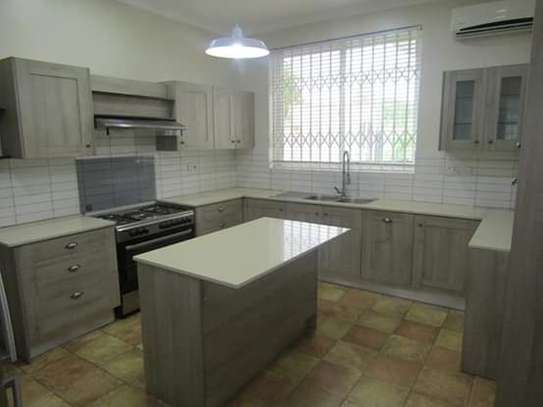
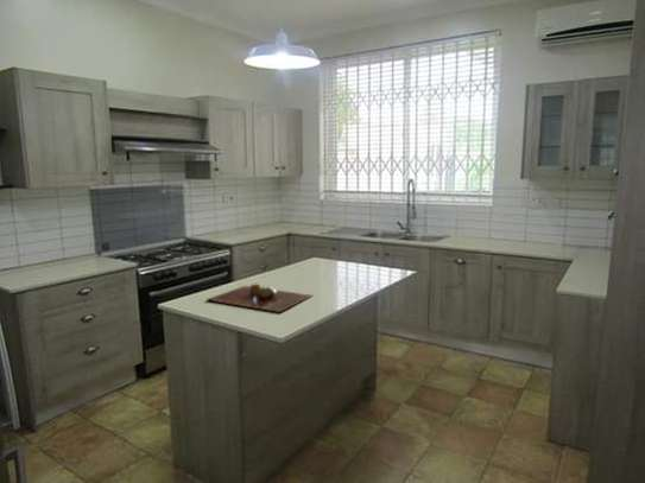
+ cutting board [207,281,315,313]
